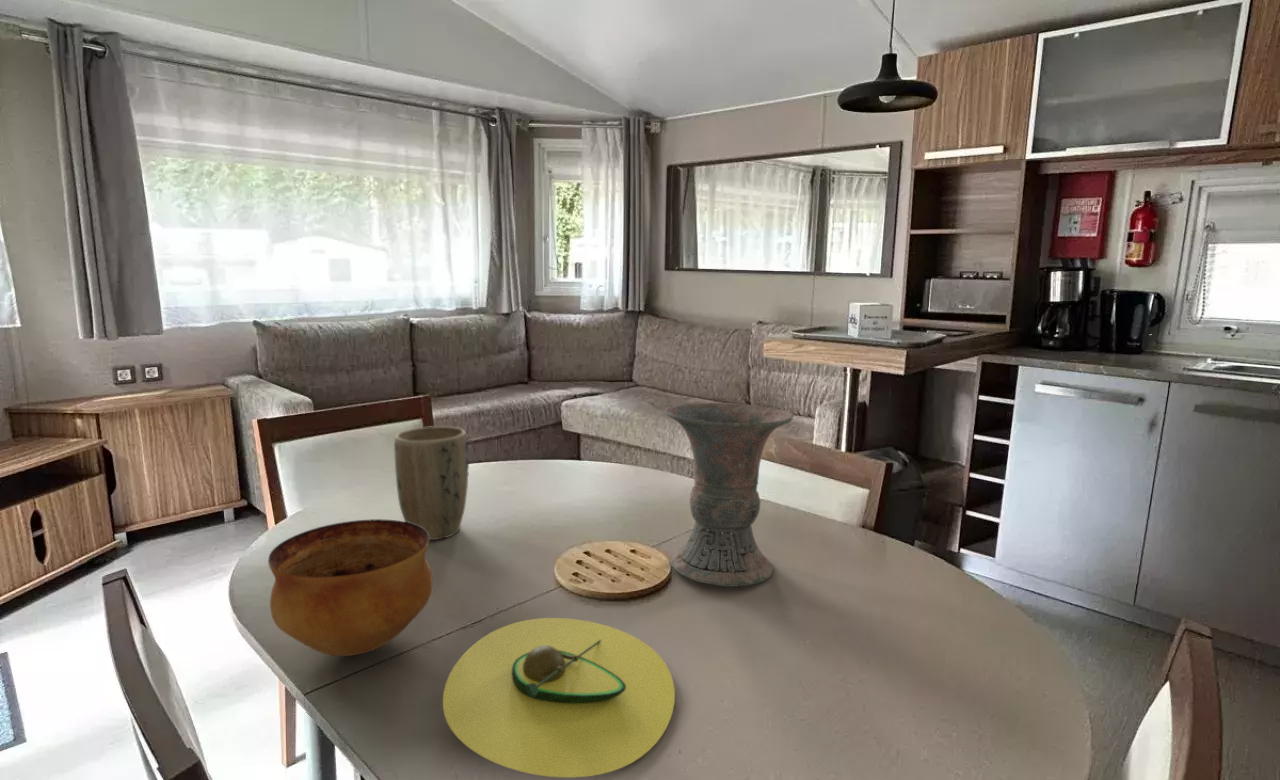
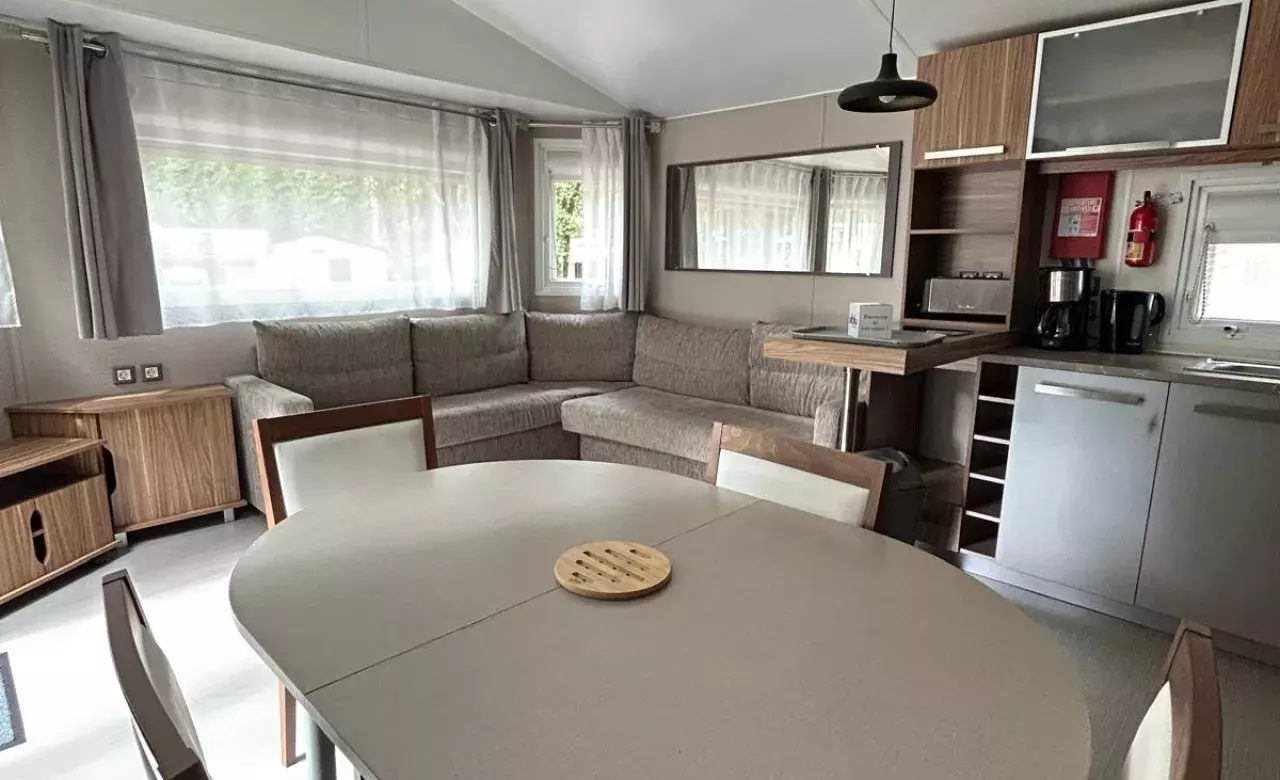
- plant pot [393,425,470,541]
- vase [664,402,795,588]
- bowl [267,518,434,657]
- avocado [442,617,676,778]
